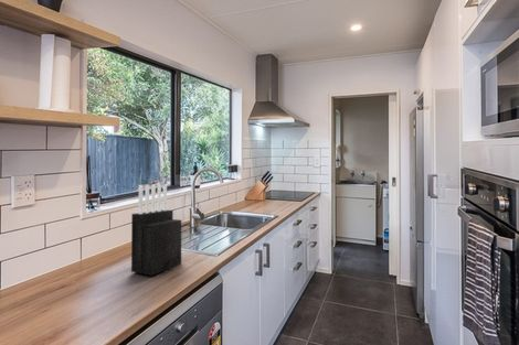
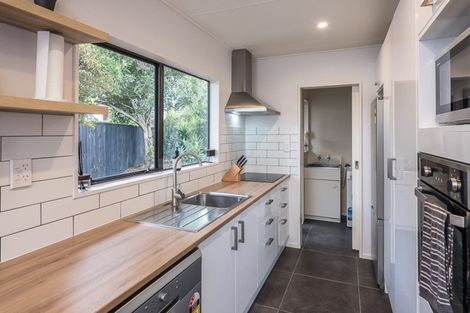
- knife block [130,183,182,277]
